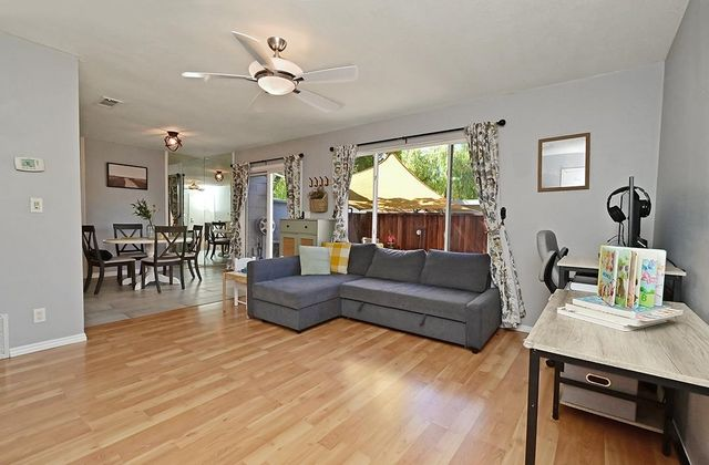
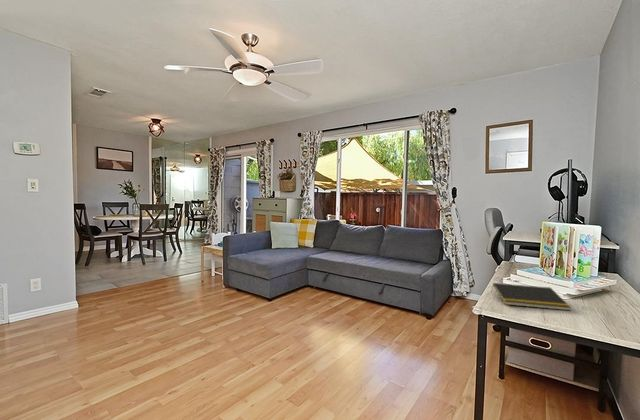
+ notepad [490,282,572,312]
